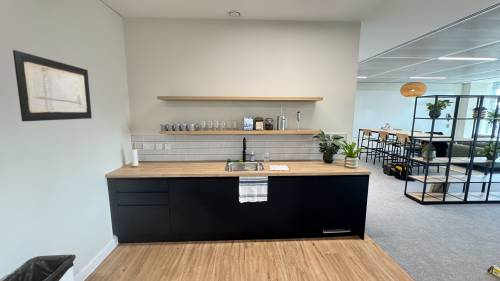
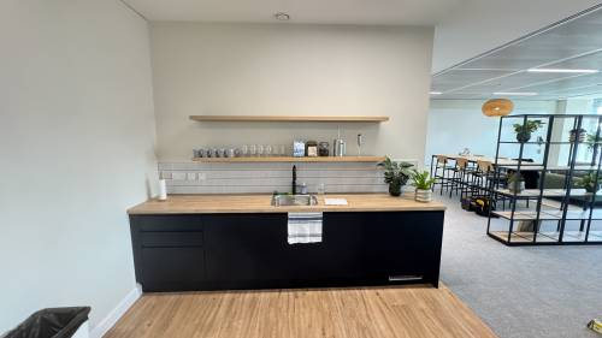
- wall art [12,49,93,122]
